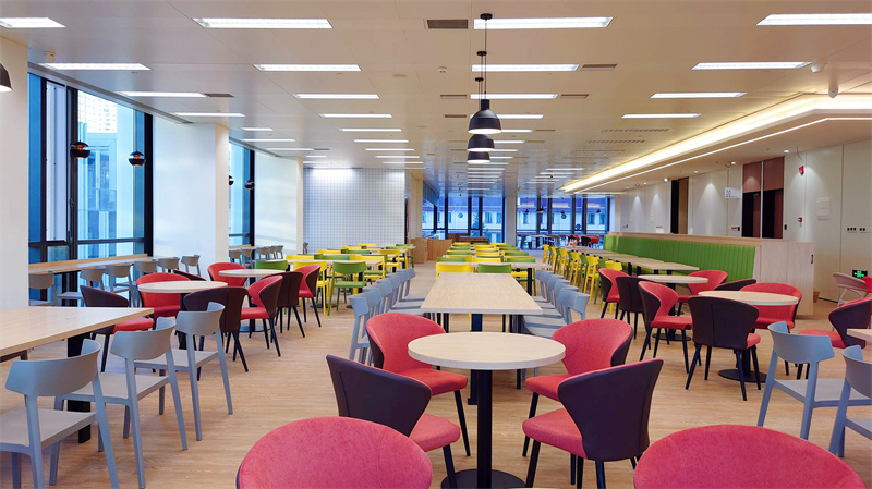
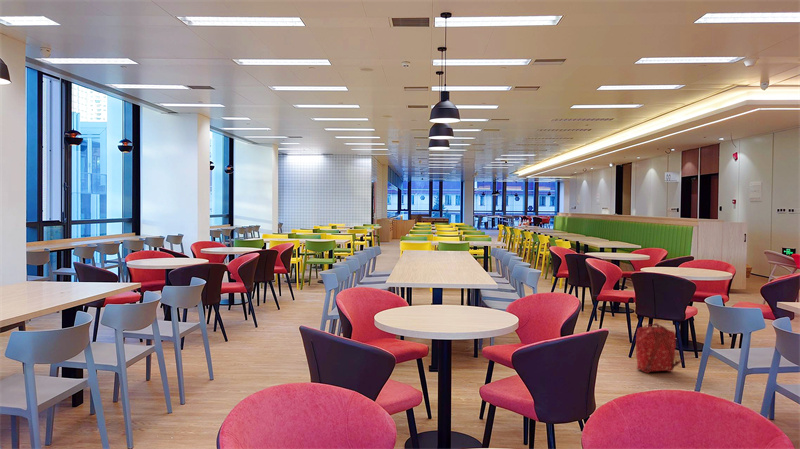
+ backpack [635,322,683,374]
